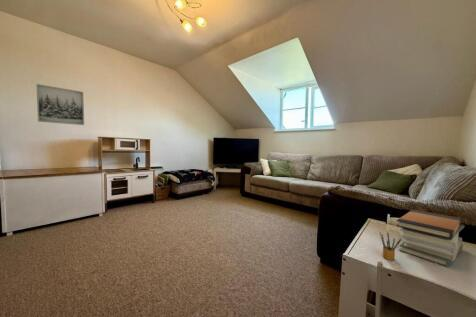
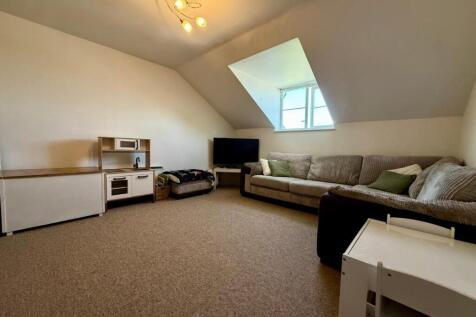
- book stack [395,209,466,268]
- wall art [36,83,85,126]
- pencil box [379,231,403,261]
